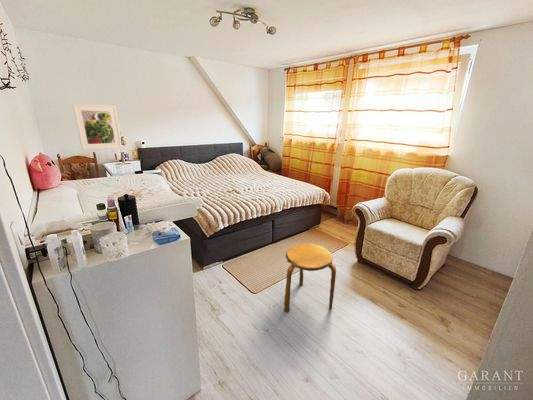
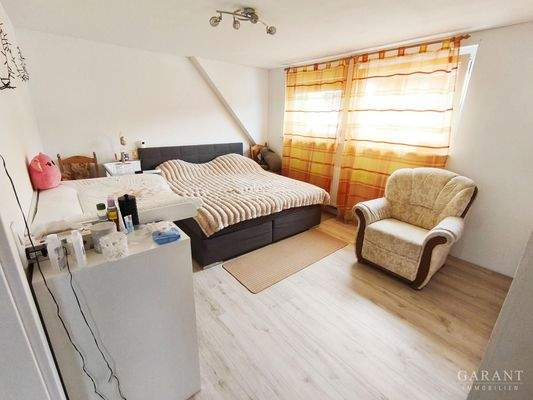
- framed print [72,103,123,151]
- stool [283,242,337,313]
